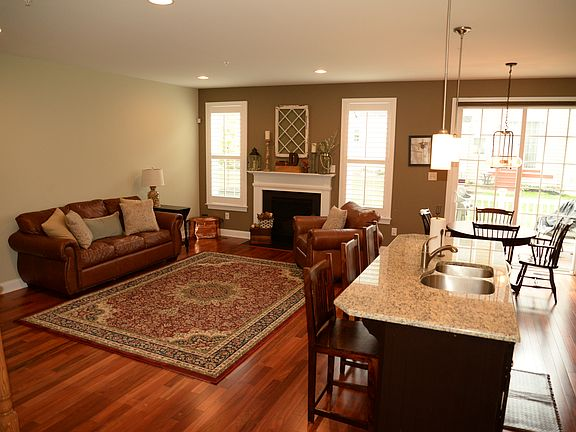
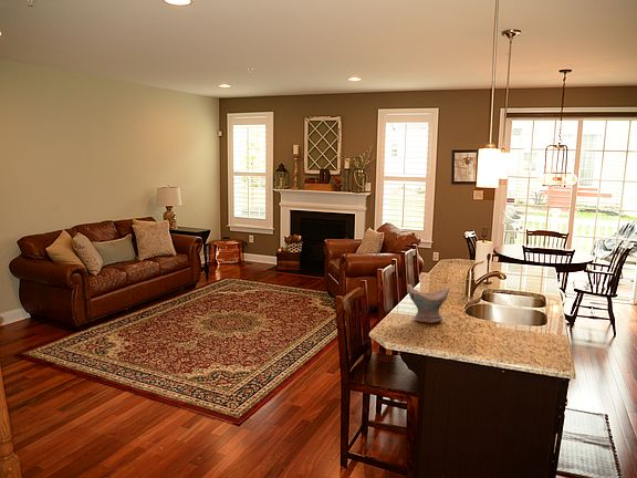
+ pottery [406,283,450,323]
